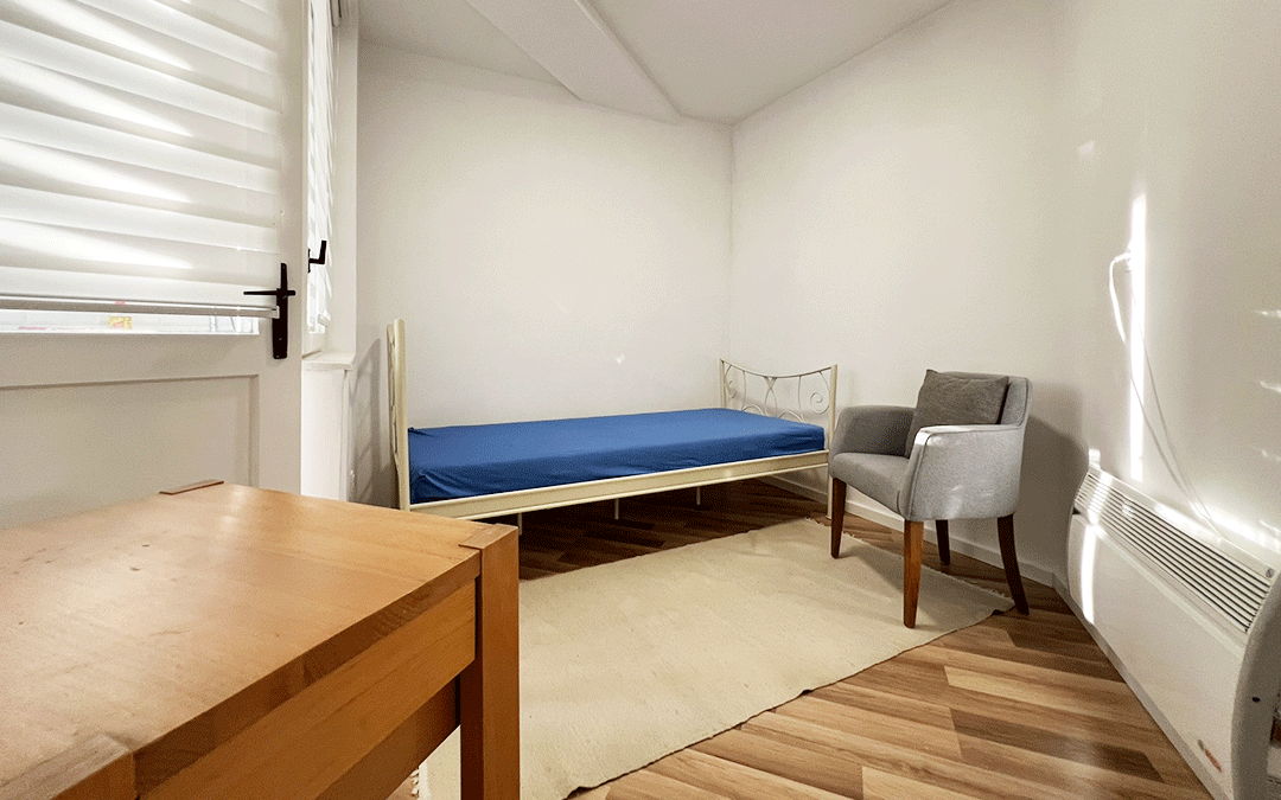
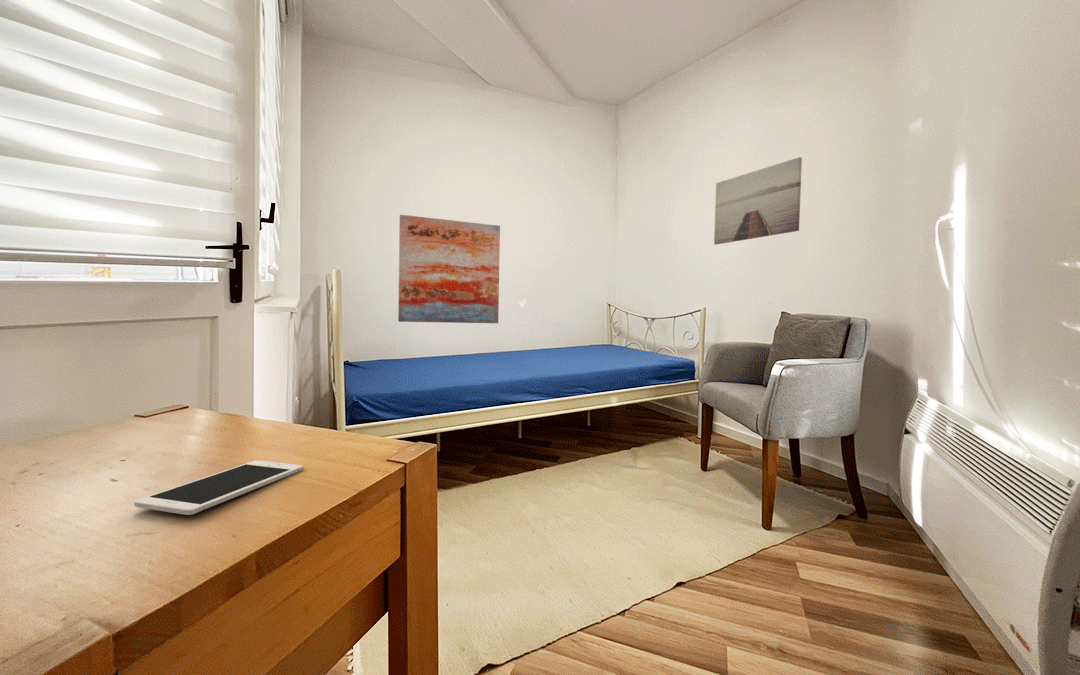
+ wall art [397,214,501,324]
+ cell phone [133,460,305,516]
+ wall art [713,156,803,246]
